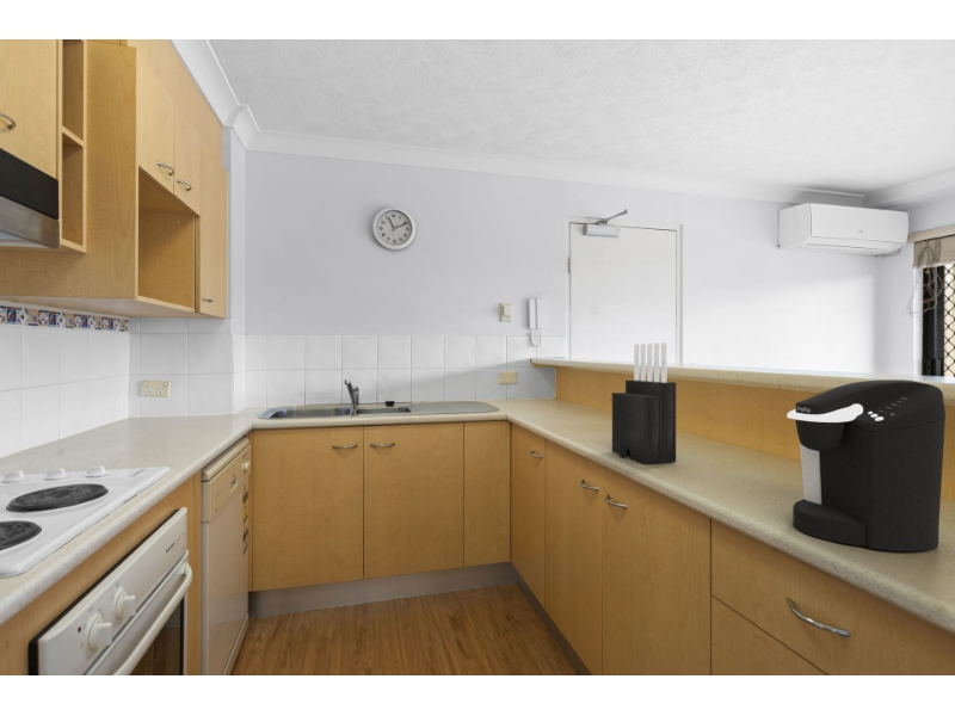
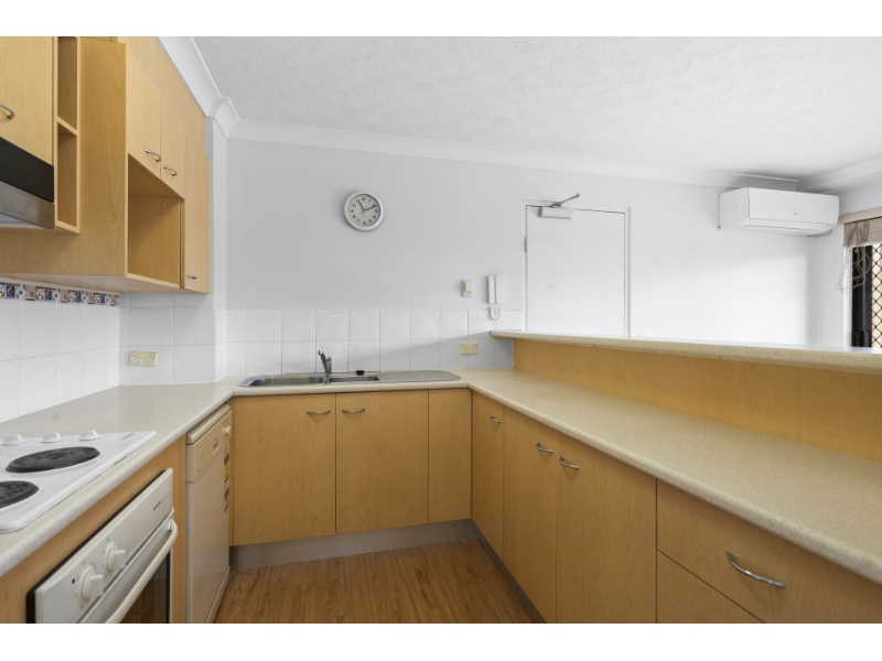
- knife block [611,341,677,465]
- coffee maker [785,378,947,553]
